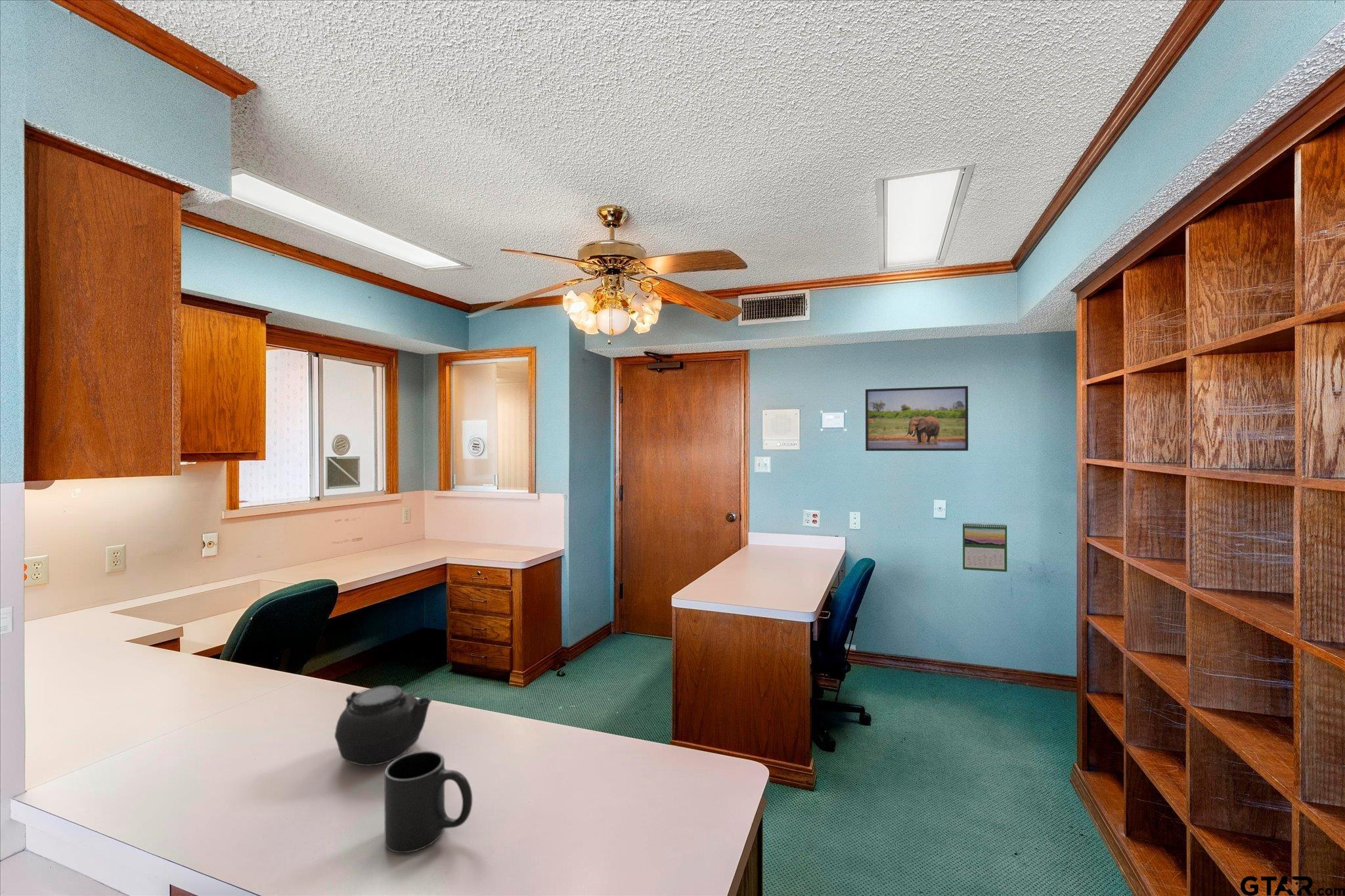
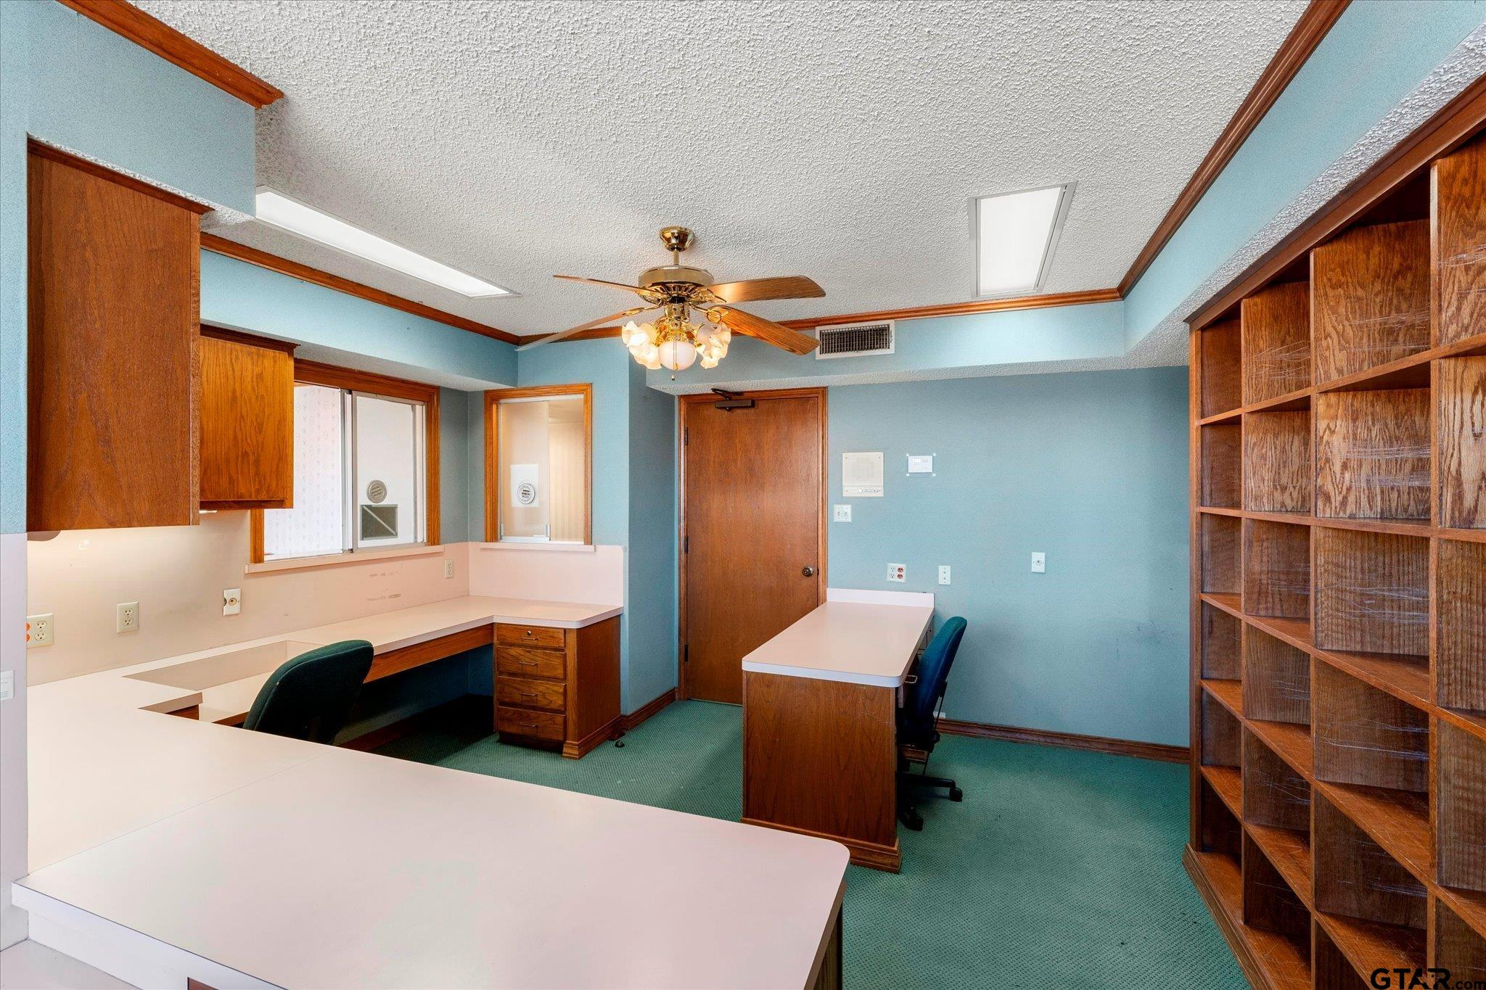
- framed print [865,385,969,452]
- mug [384,750,473,853]
- calendar [962,522,1007,572]
- teapot [334,681,433,767]
